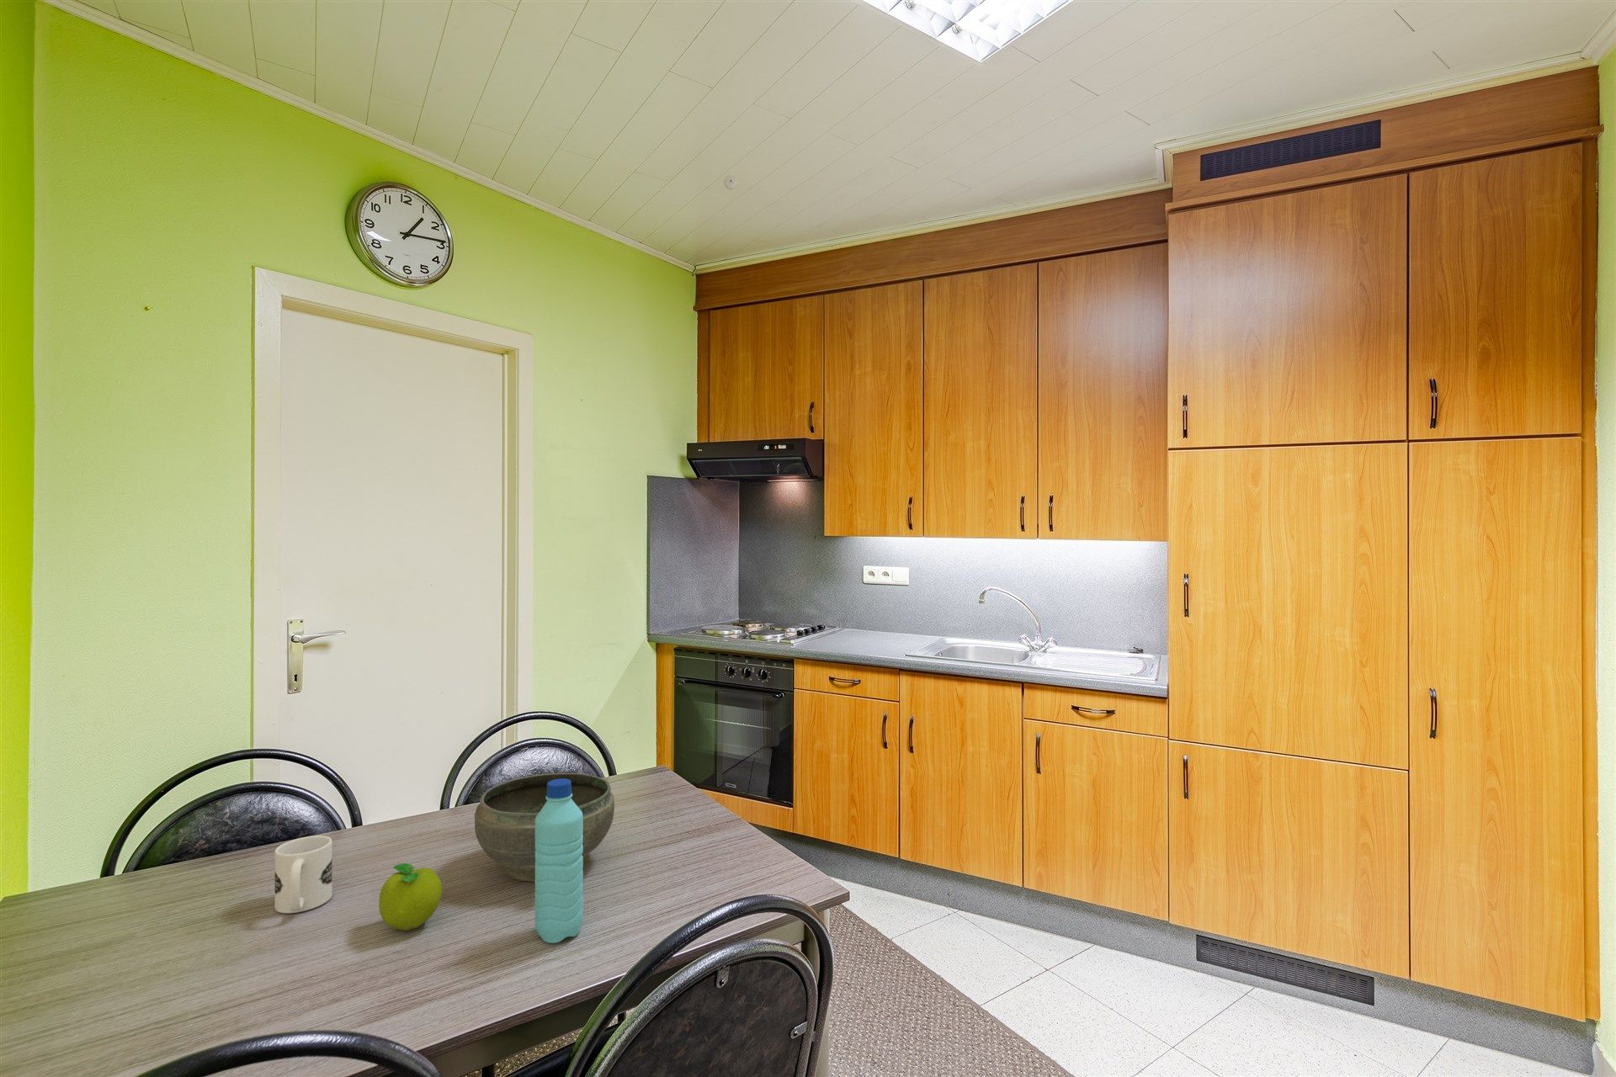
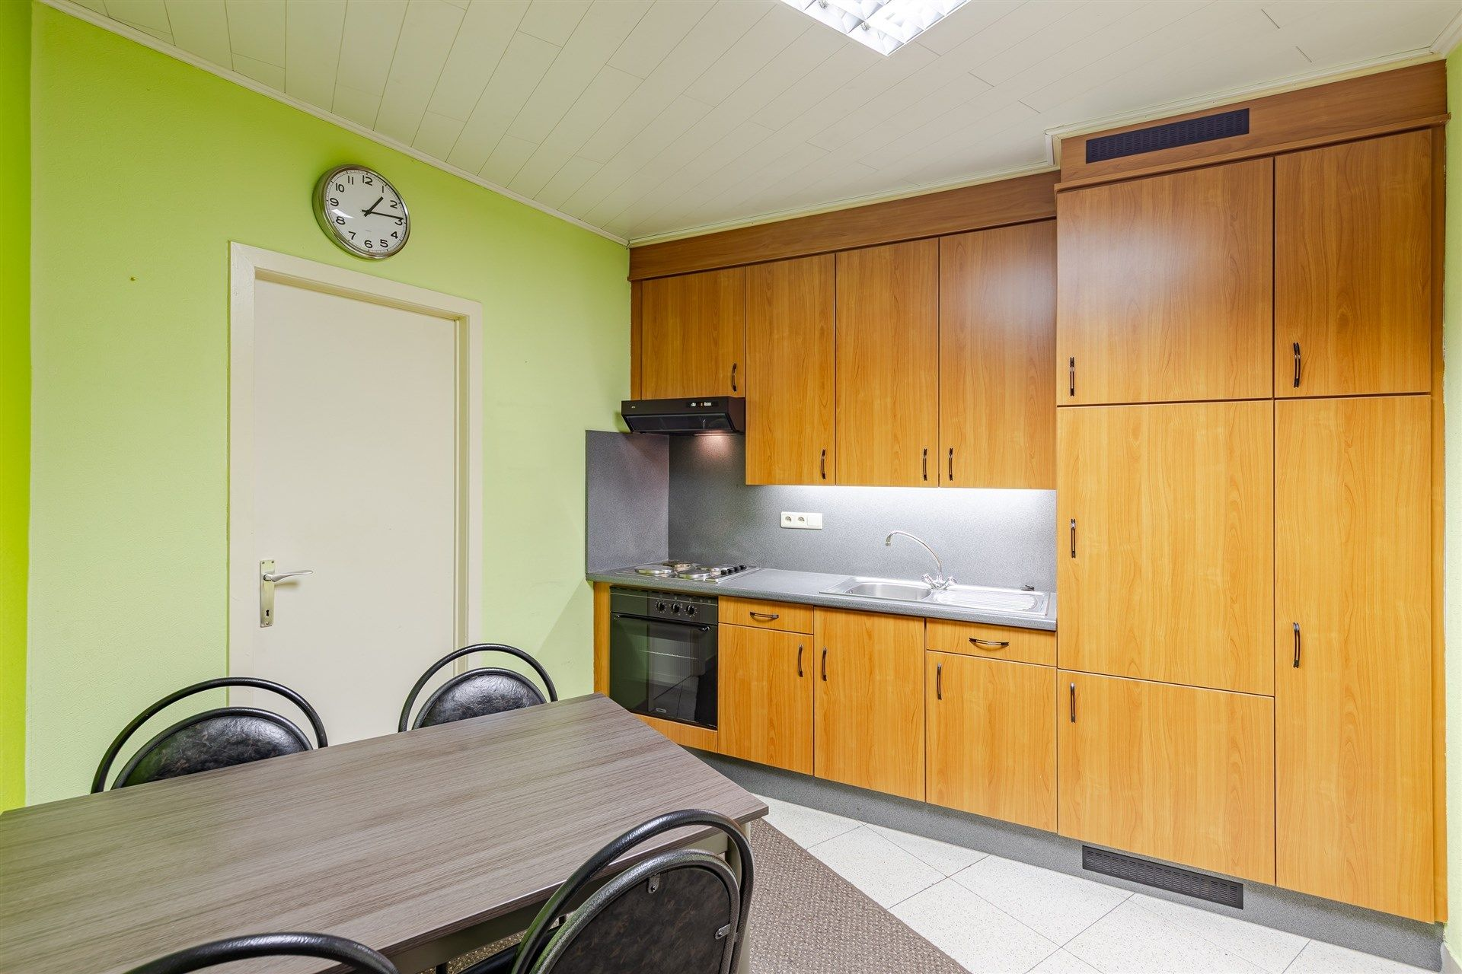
- mug [274,834,333,914]
- water bottle [534,778,584,944]
- fruit [378,862,442,932]
- smoke detector [723,174,739,190]
- bowl [474,773,616,882]
